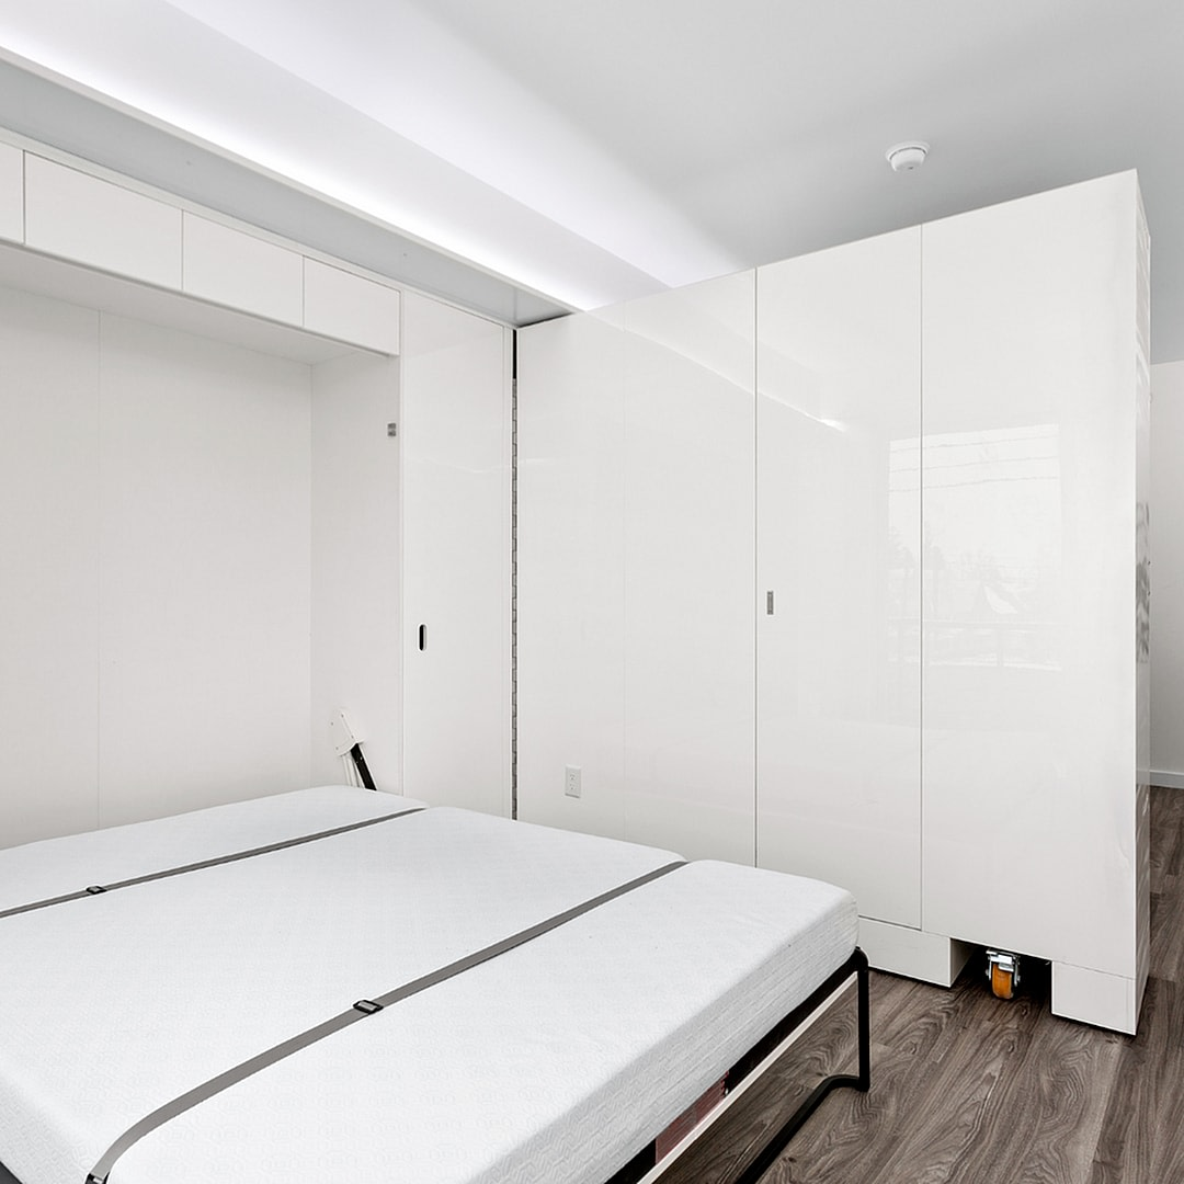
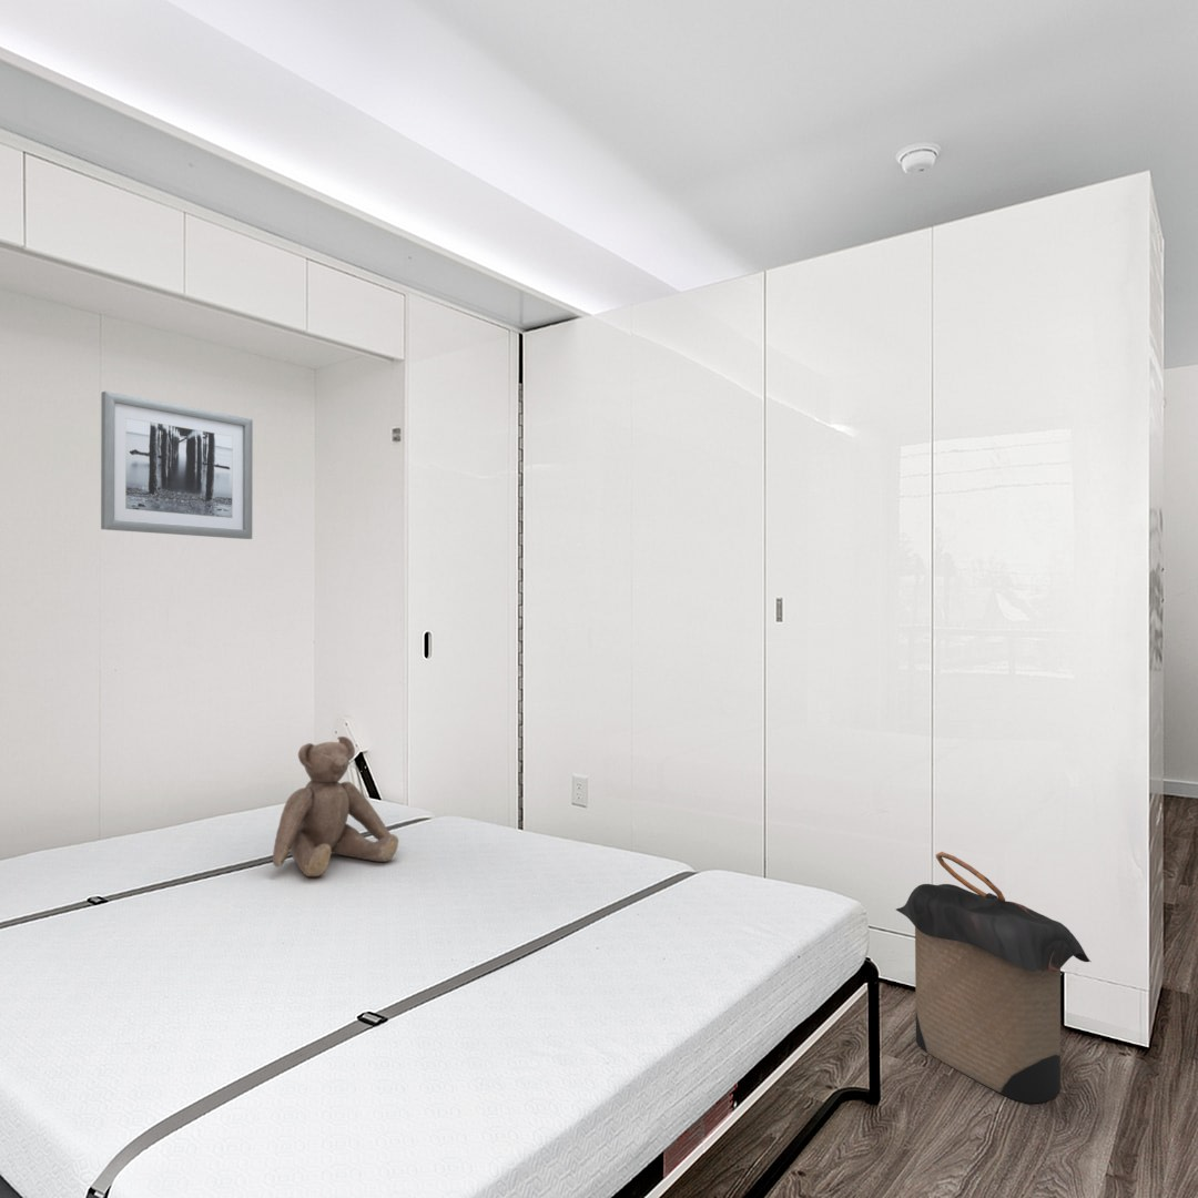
+ wall art [100,390,254,540]
+ laundry hamper [895,851,1093,1105]
+ teddy bear [272,735,399,877]
